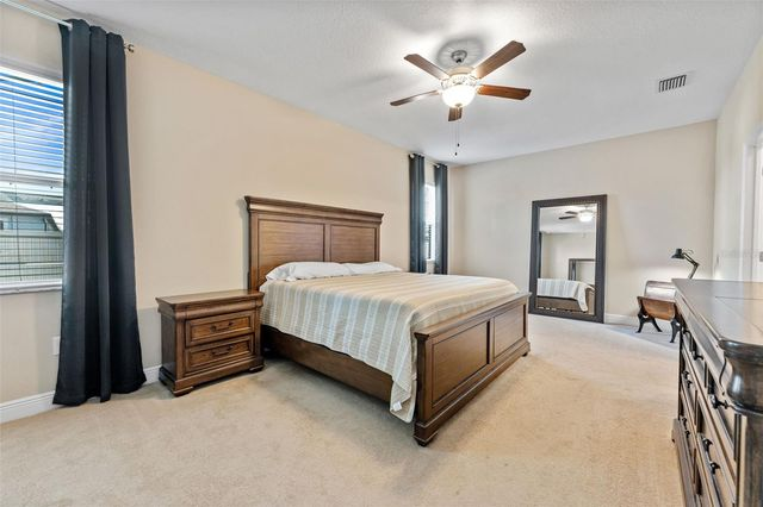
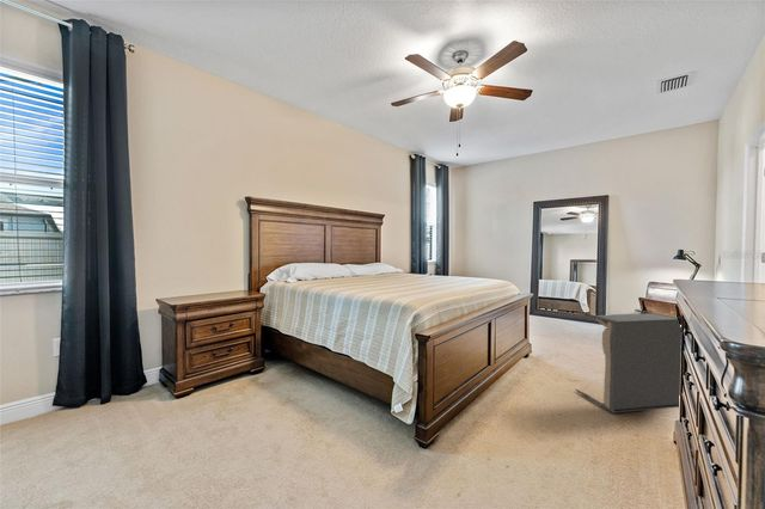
+ laundry hamper [575,308,683,415]
